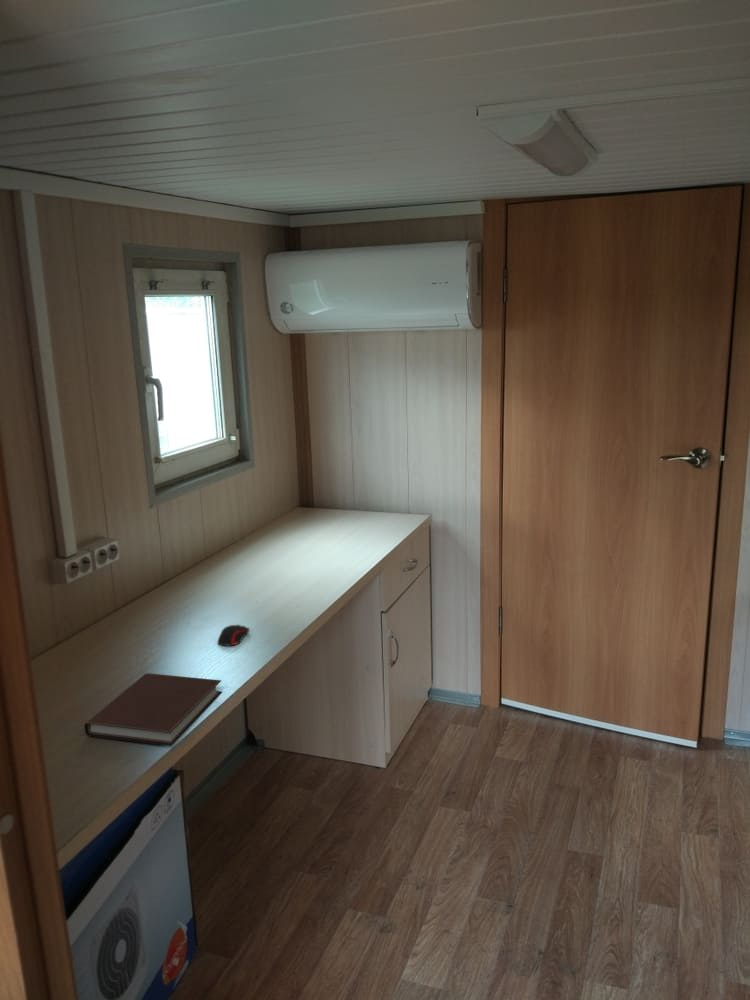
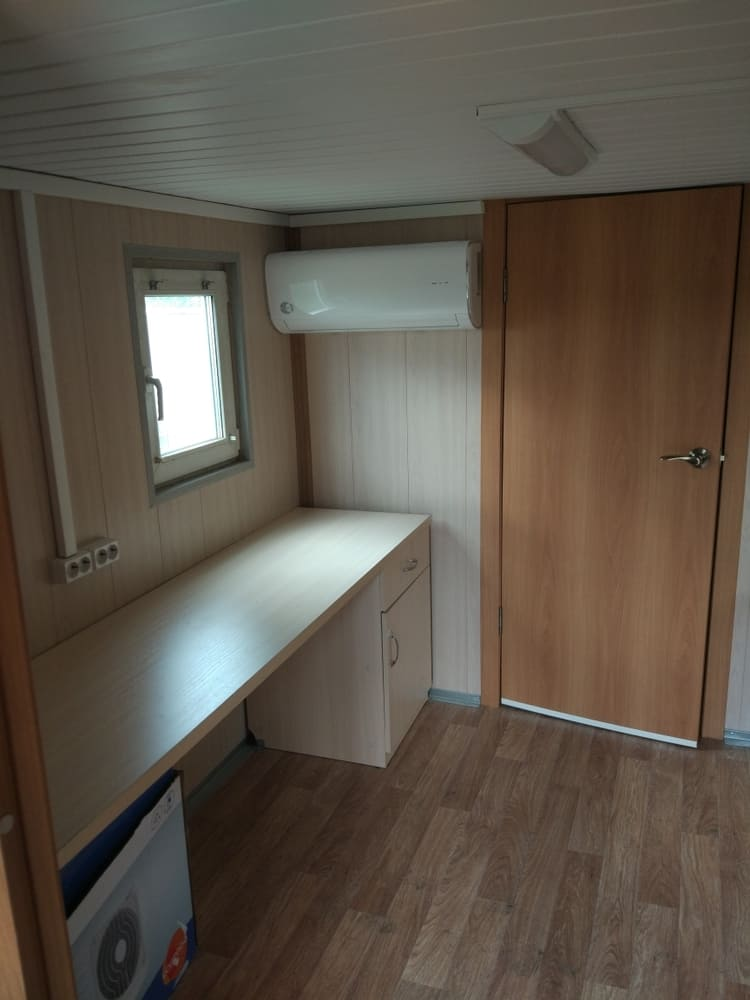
- computer mouse [216,624,251,647]
- notebook [84,672,223,747]
